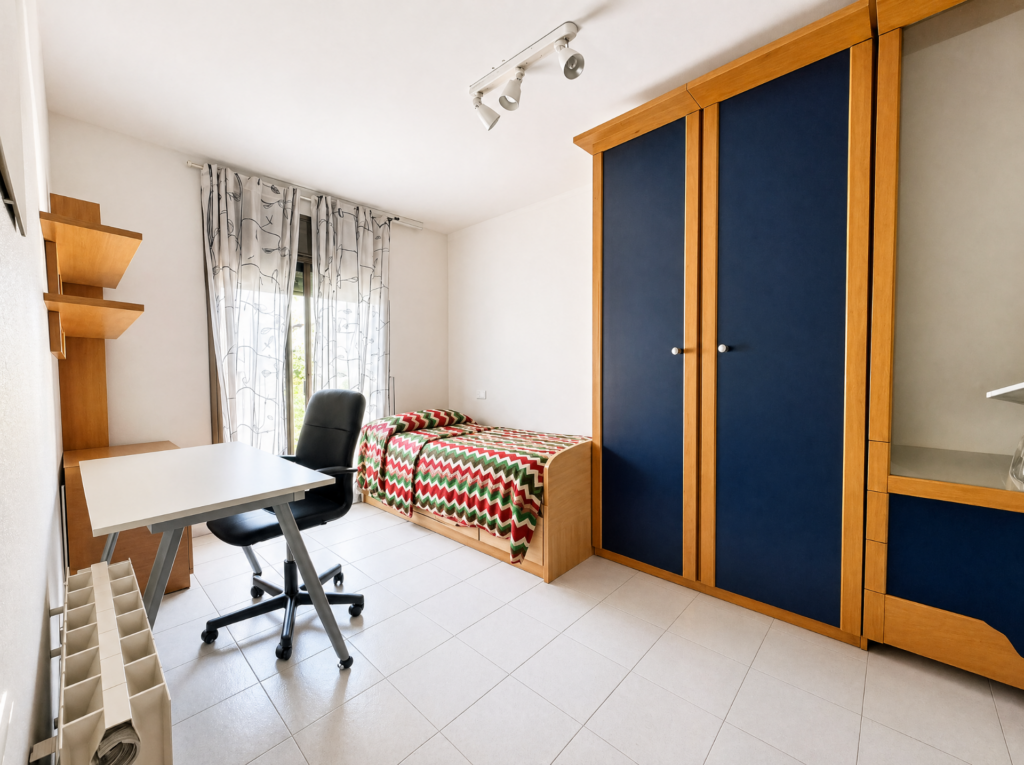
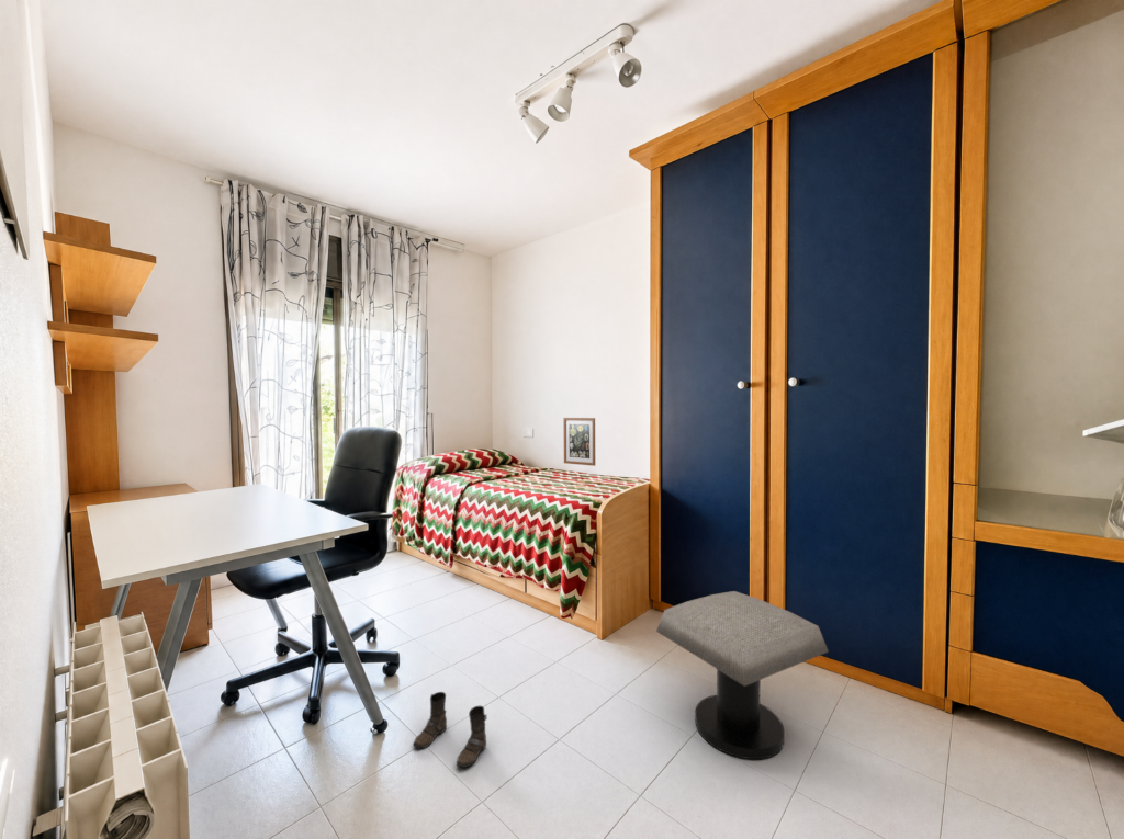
+ boots [412,691,488,769]
+ wall art [562,417,596,467]
+ stool [655,590,830,760]
